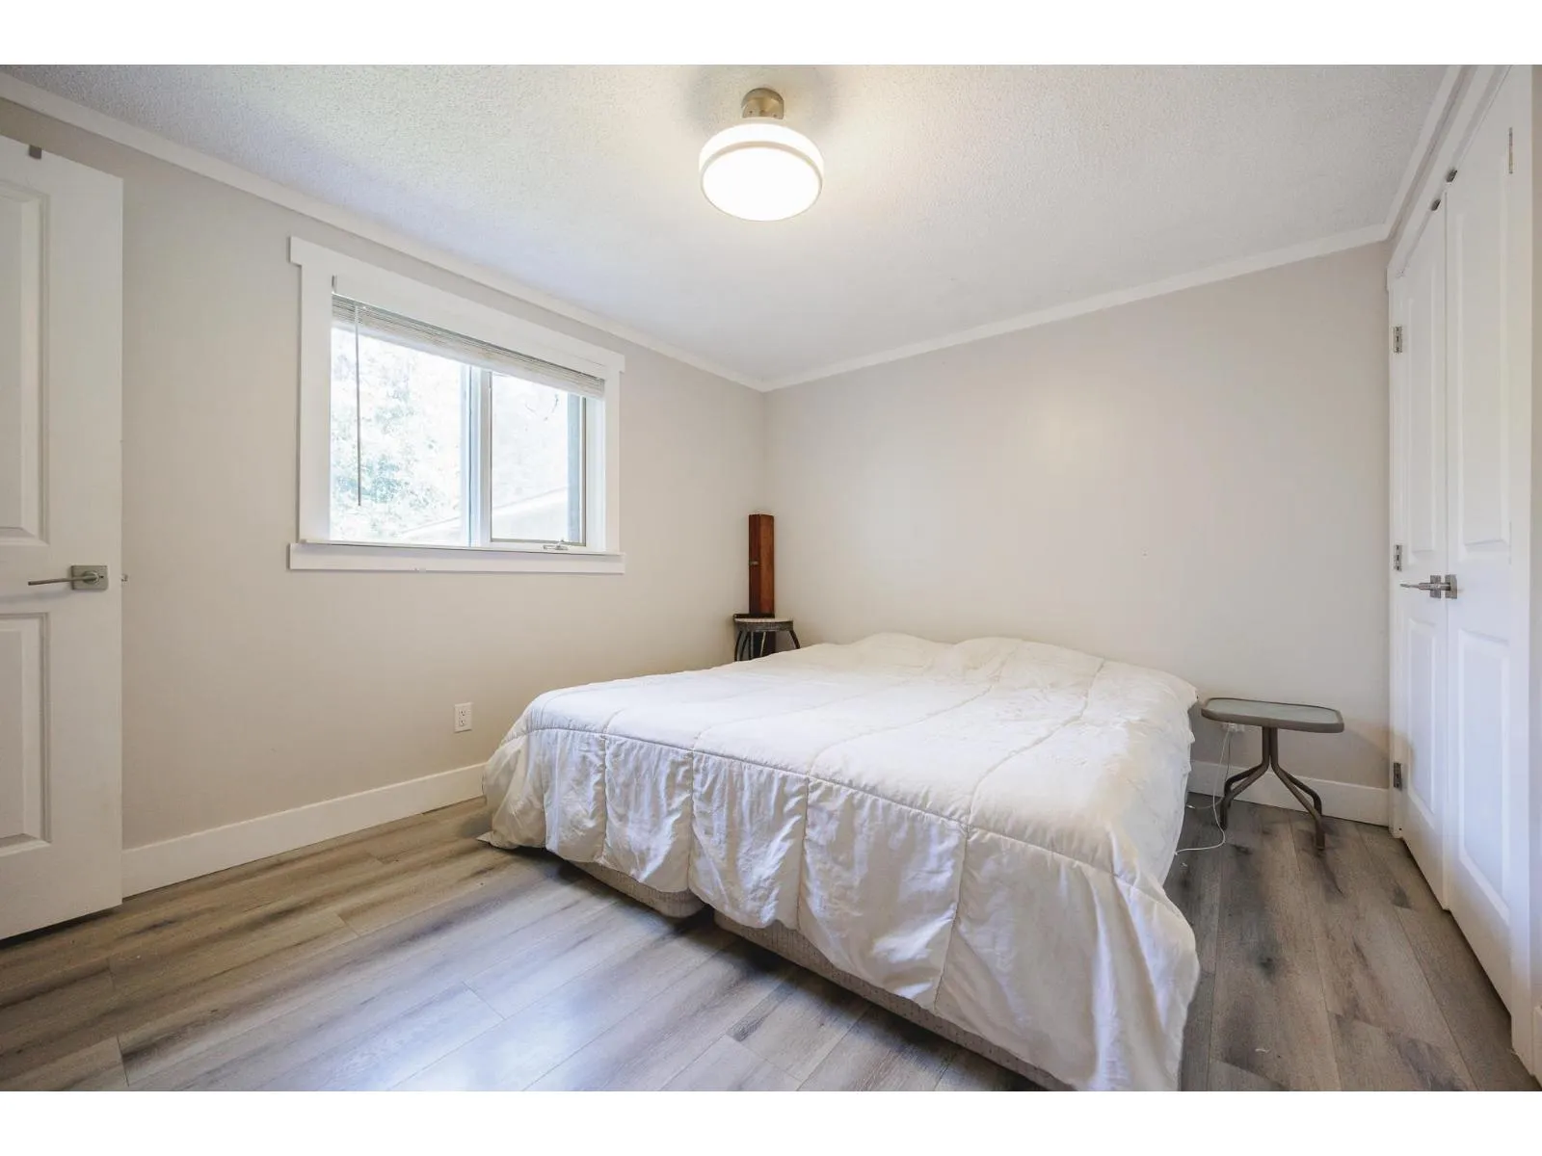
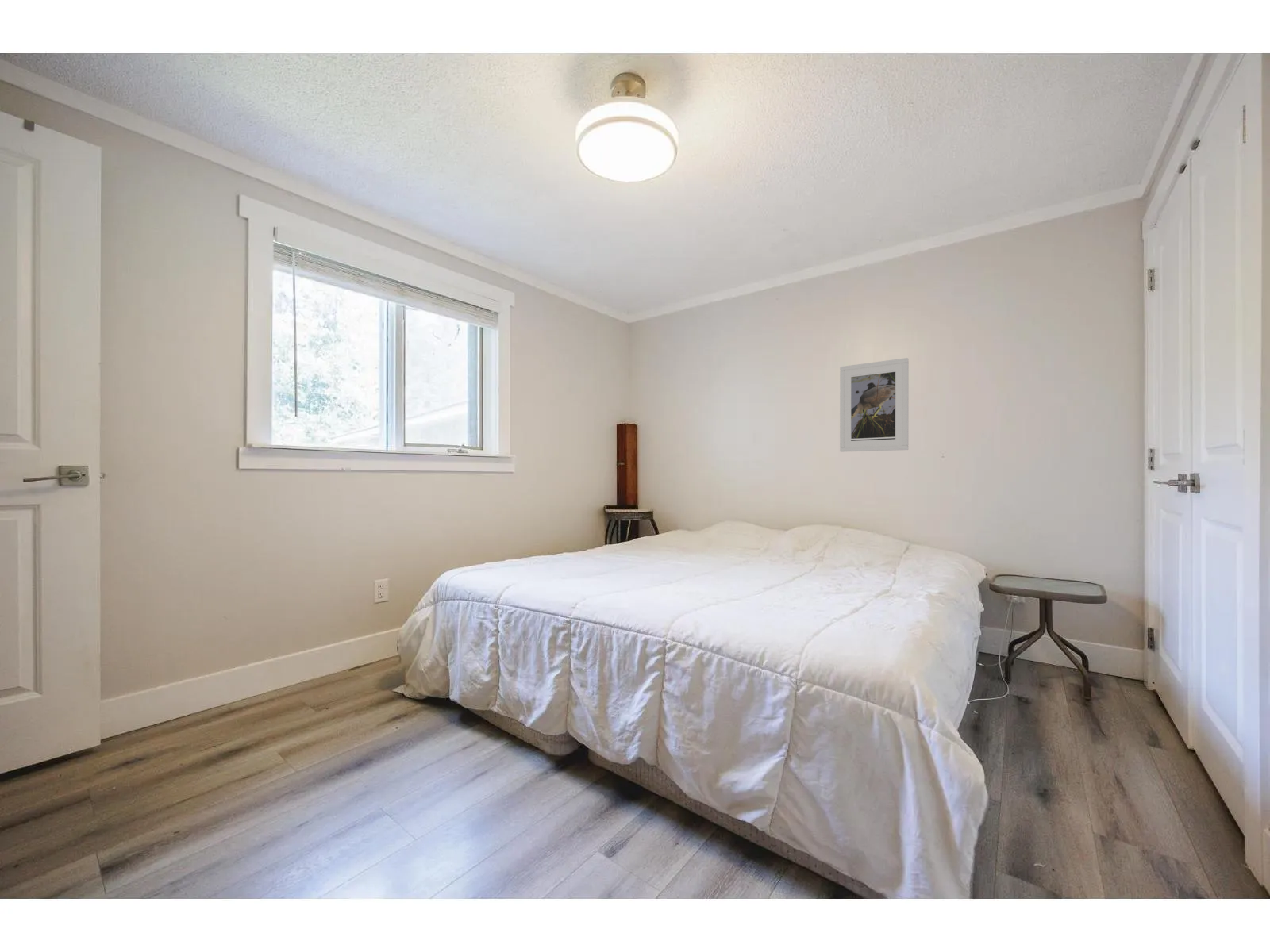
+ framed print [839,357,910,453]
